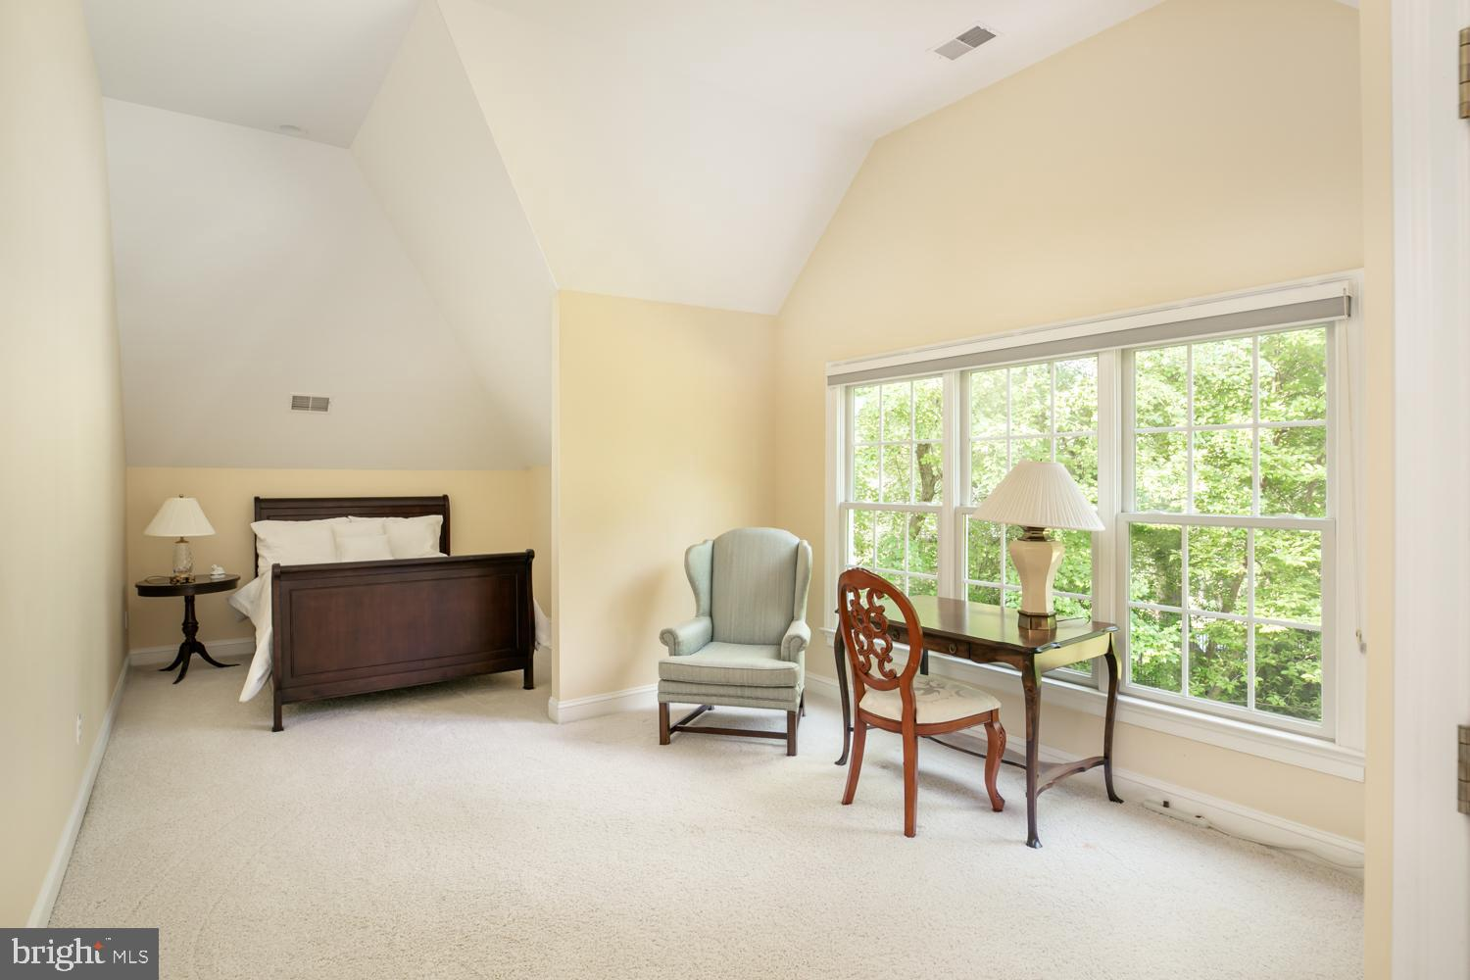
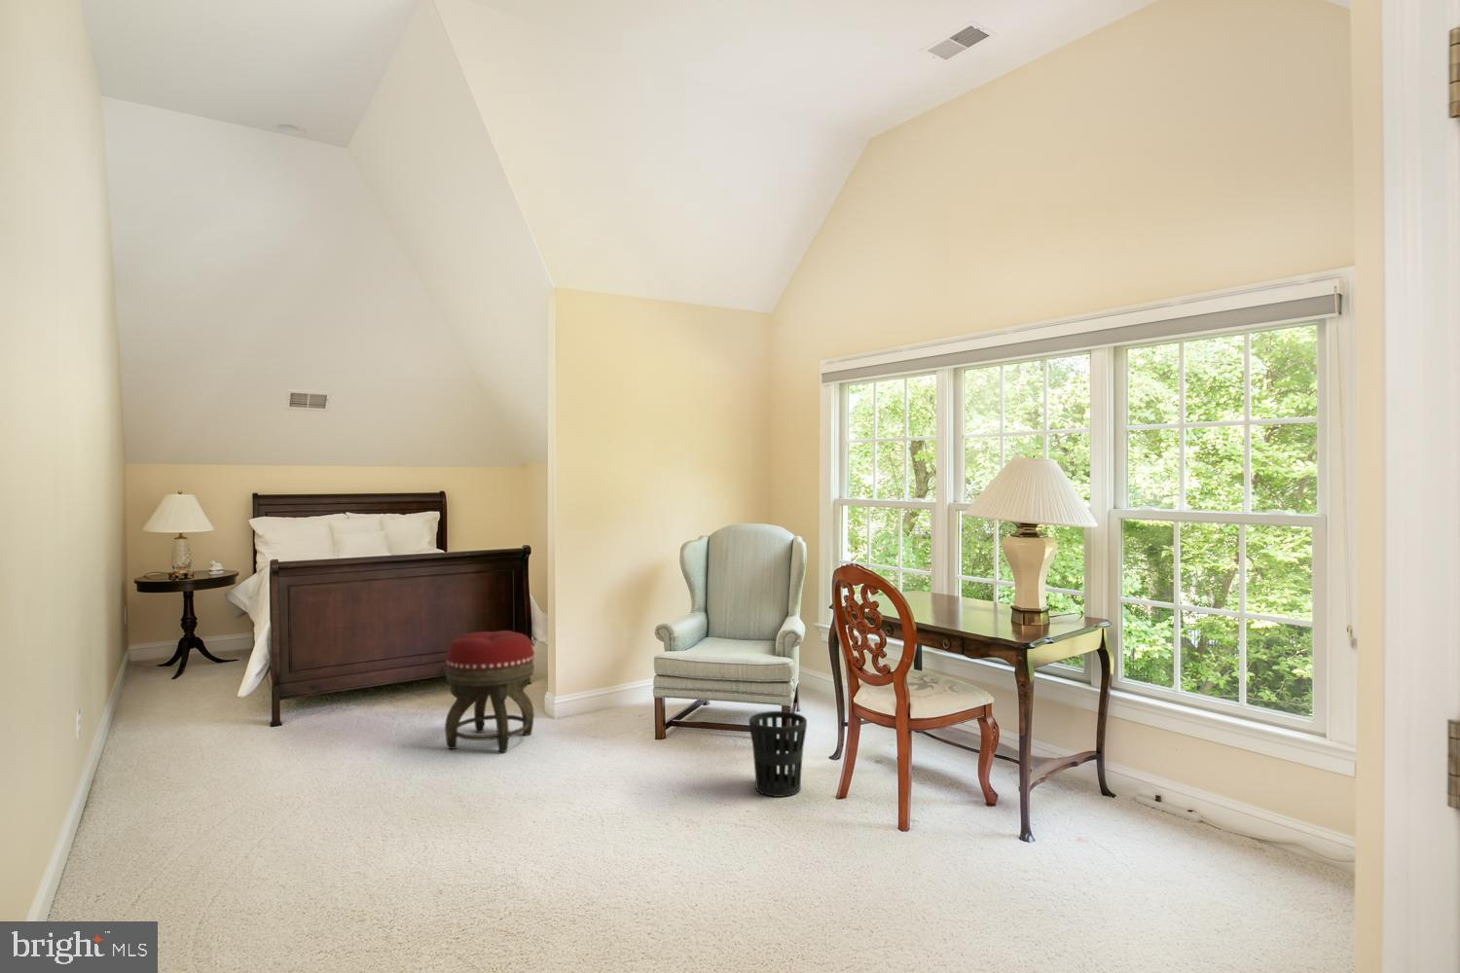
+ wastebasket [748,710,808,798]
+ footstool [444,630,536,754]
